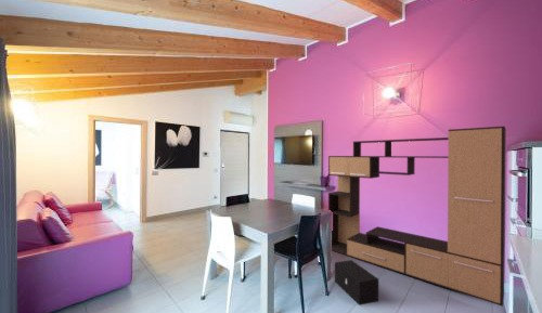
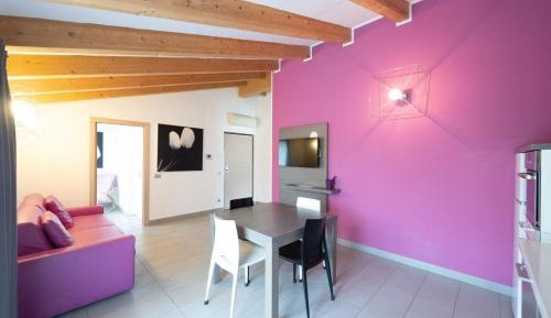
- speaker [334,259,379,307]
- media console [327,126,507,308]
